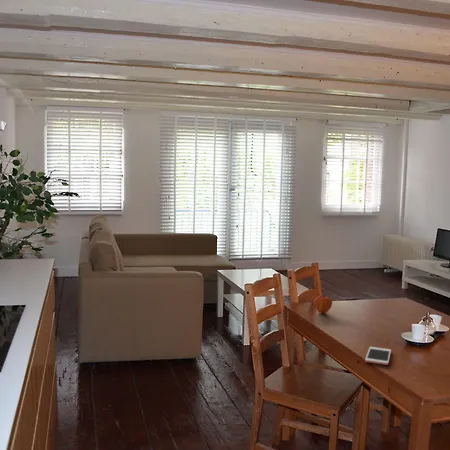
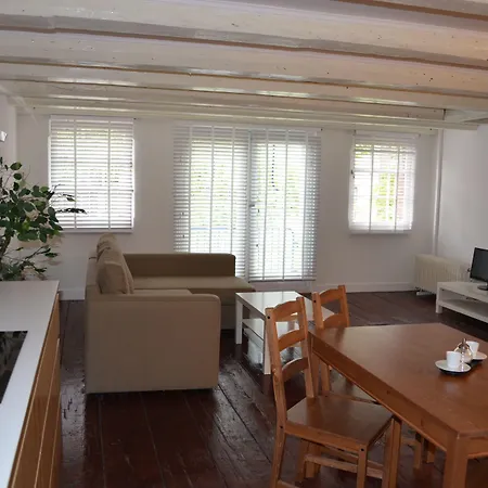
- cell phone [364,346,392,366]
- fruit [313,293,333,314]
